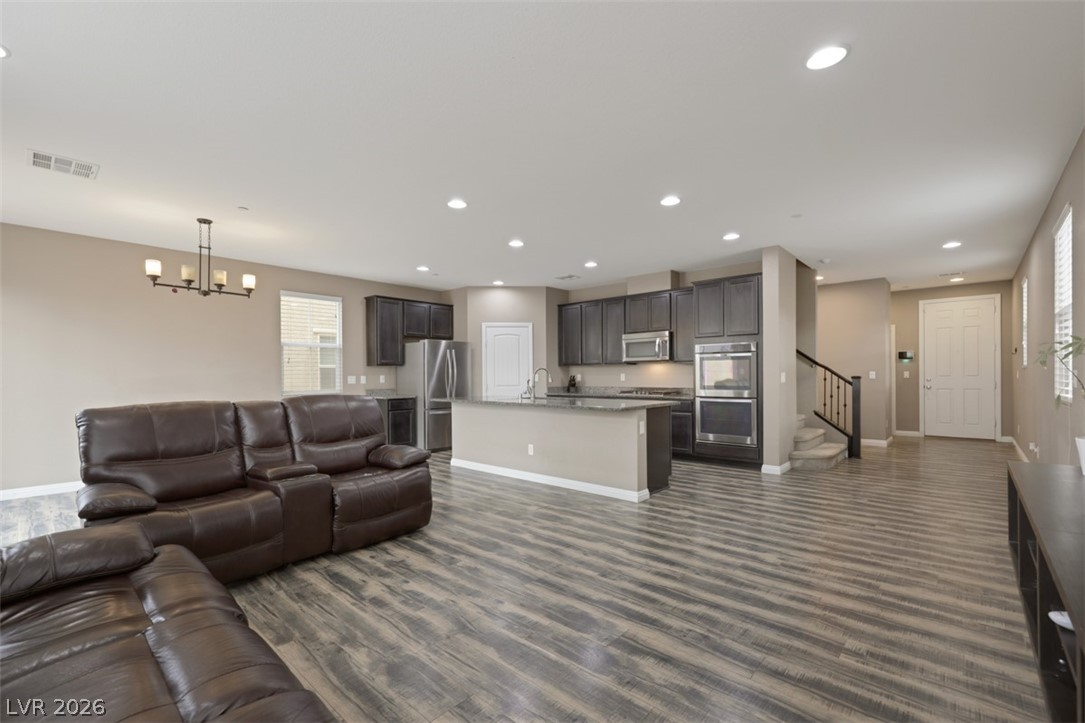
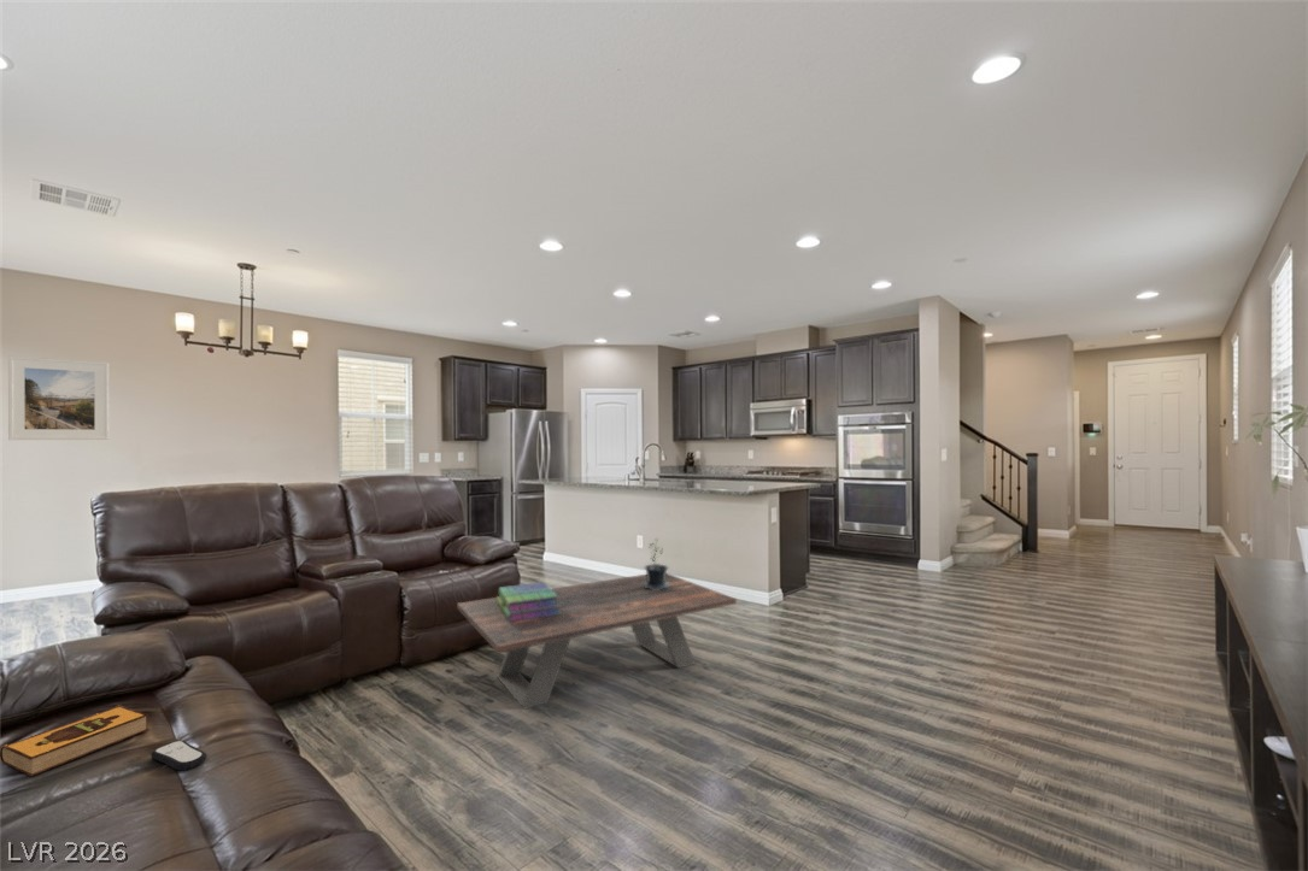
+ potted plant [644,537,670,590]
+ remote control [149,740,209,771]
+ stack of books [495,581,561,622]
+ coffee table [456,572,738,710]
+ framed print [7,355,110,441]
+ hardback book [0,704,149,777]
